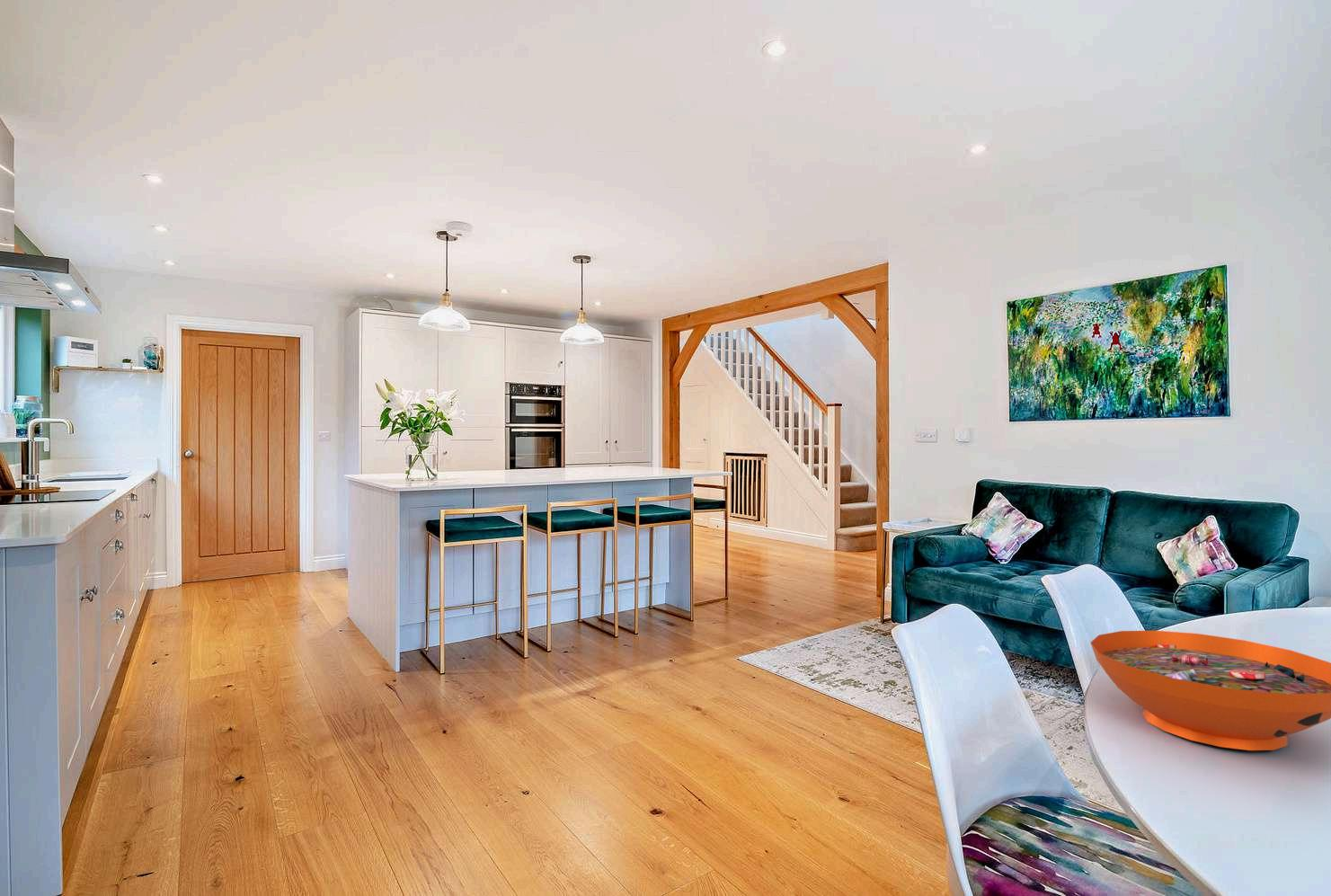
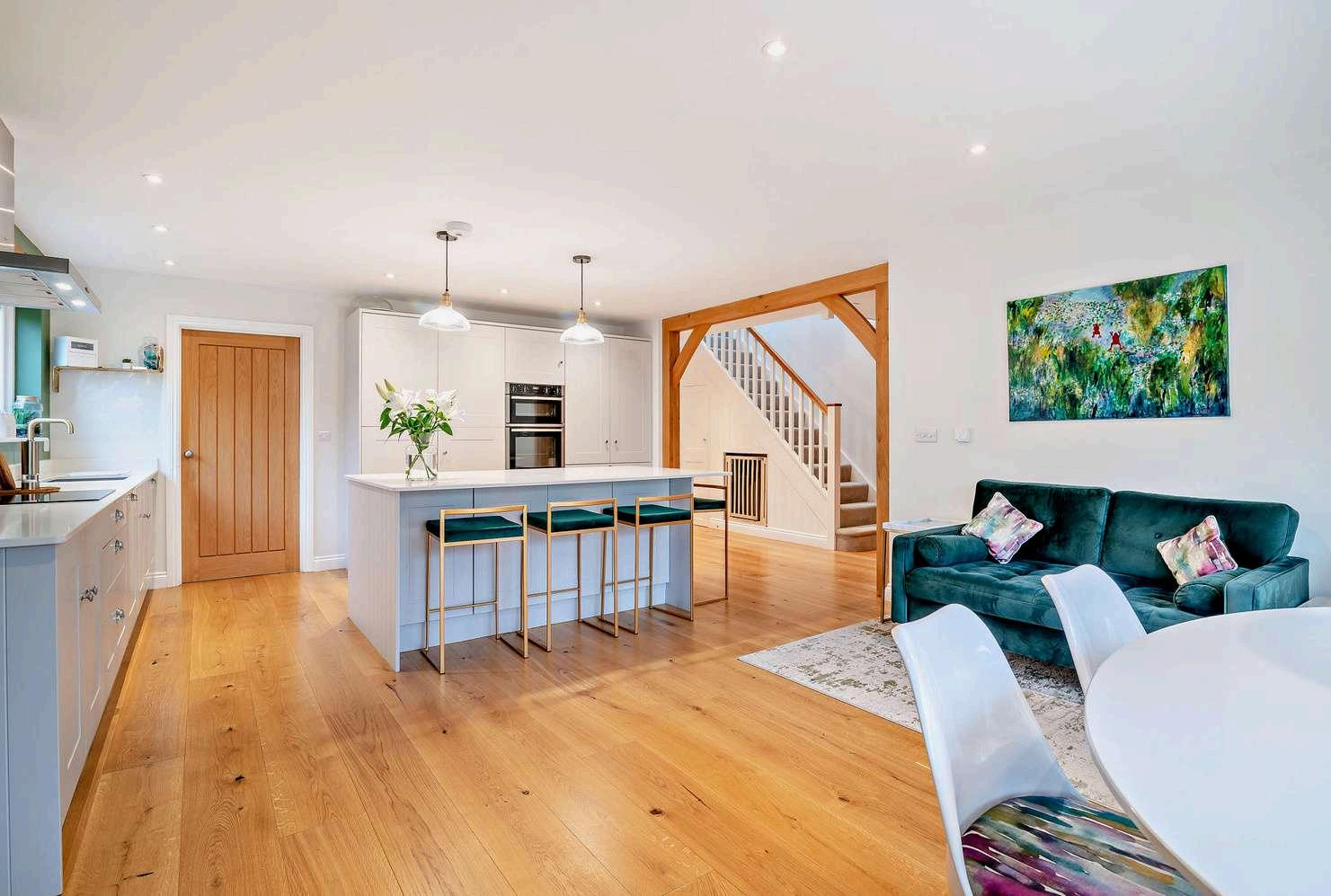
- decorative bowl [1090,630,1331,751]
